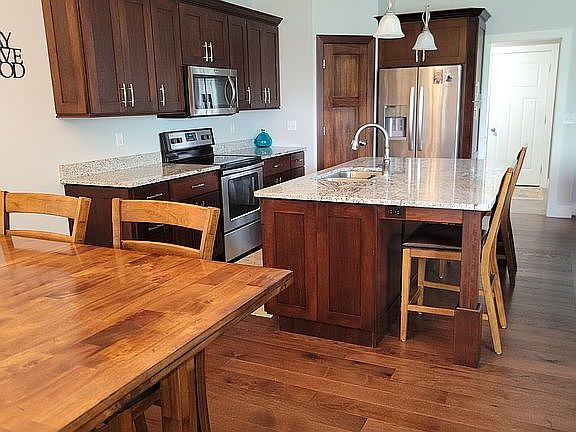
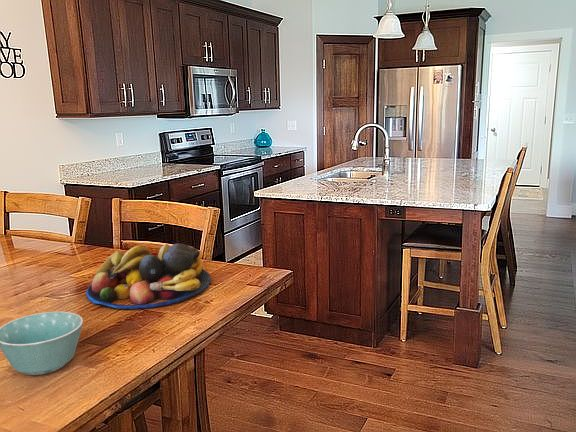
+ bowl [0,311,84,376]
+ fruit bowl [85,242,212,310]
